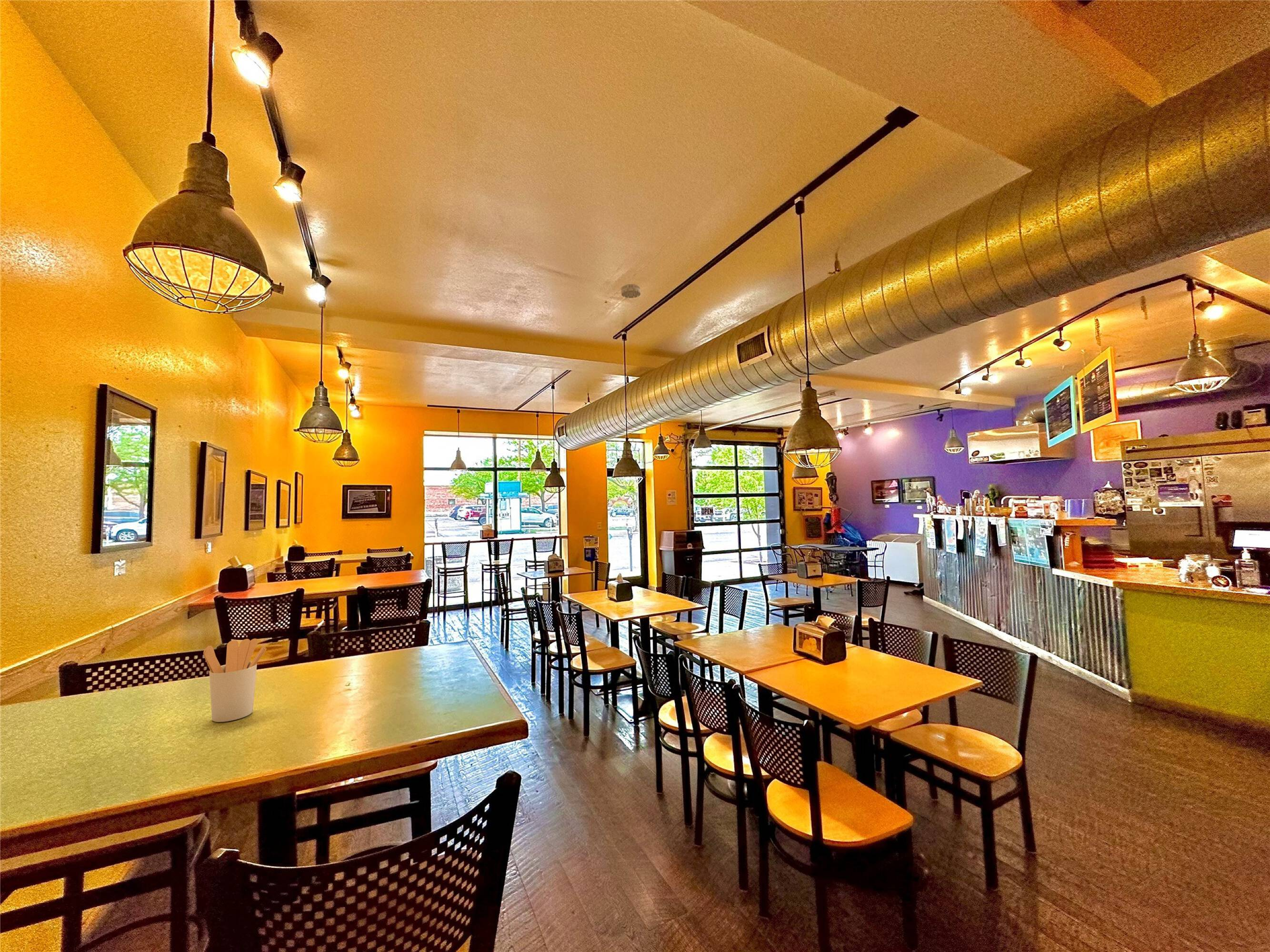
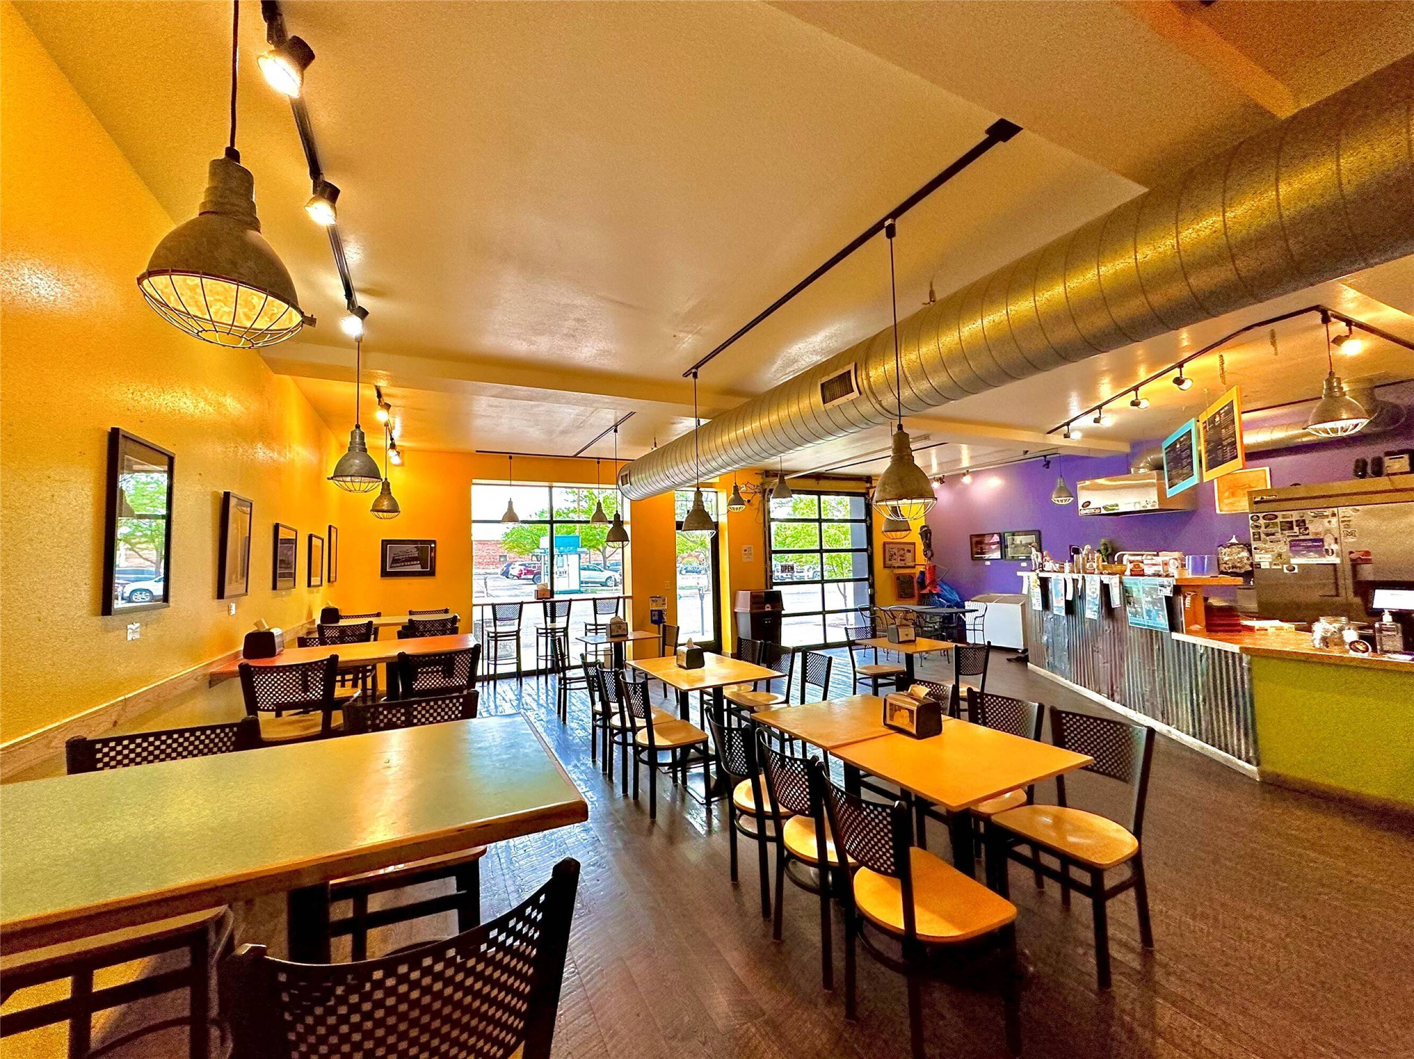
- smoke detector [621,284,641,298]
- utensil holder [203,638,267,723]
